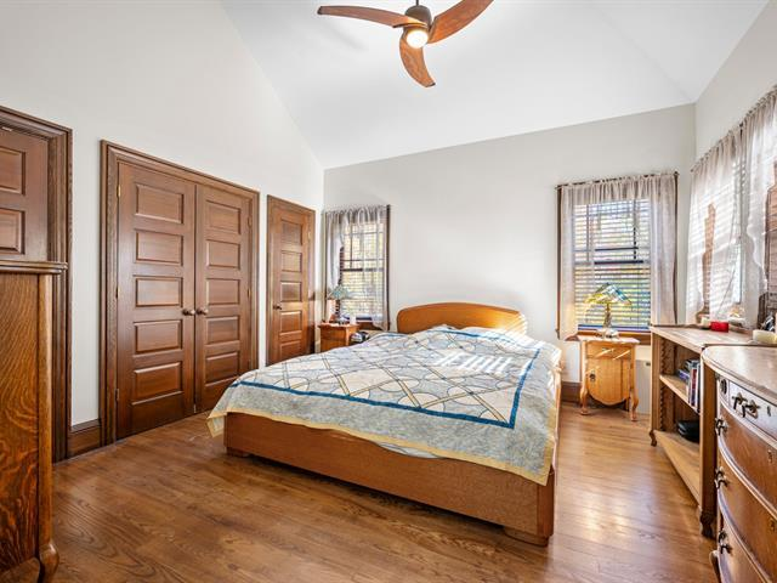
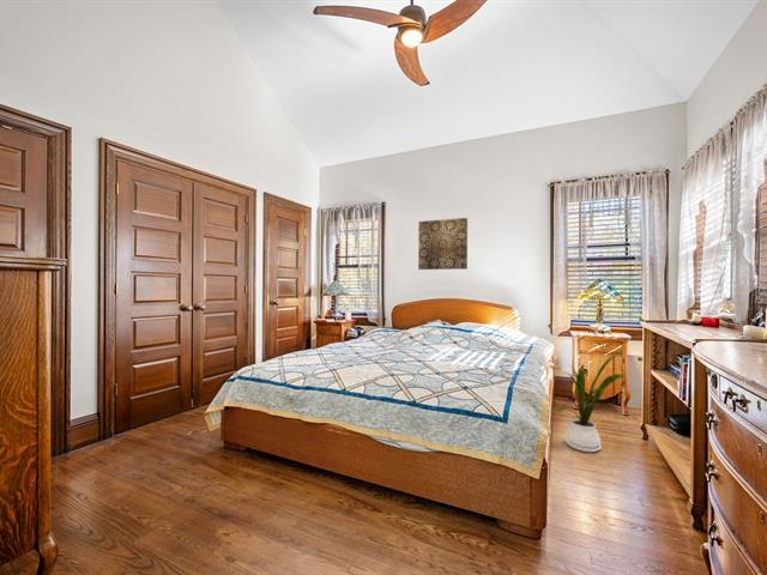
+ wall art [417,217,469,271]
+ house plant [554,352,626,453]
